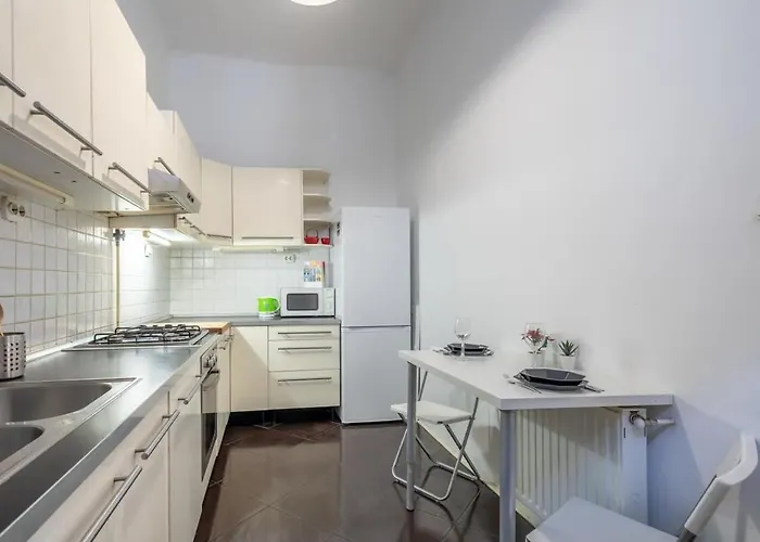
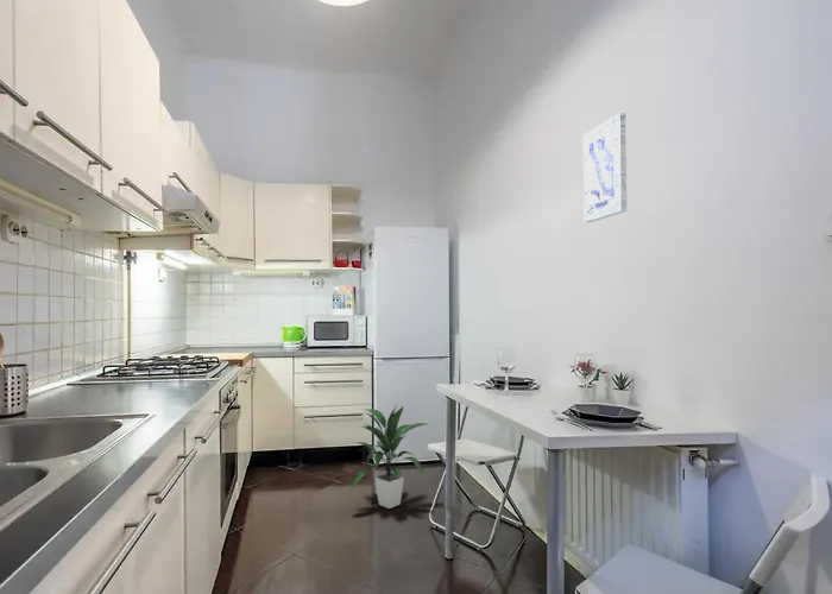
+ wall art [582,112,628,223]
+ indoor plant [349,402,429,510]
